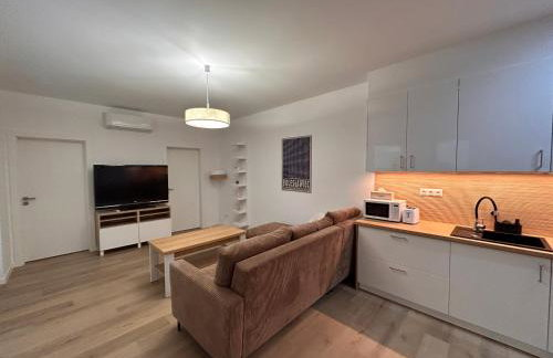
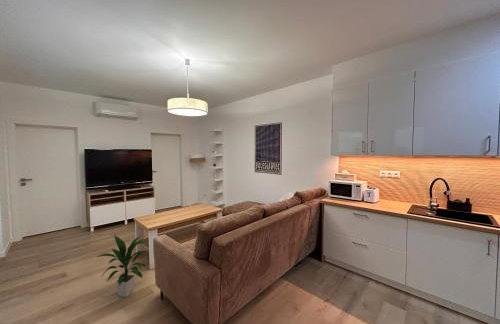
+ indoor plant [96,234,149,298]
